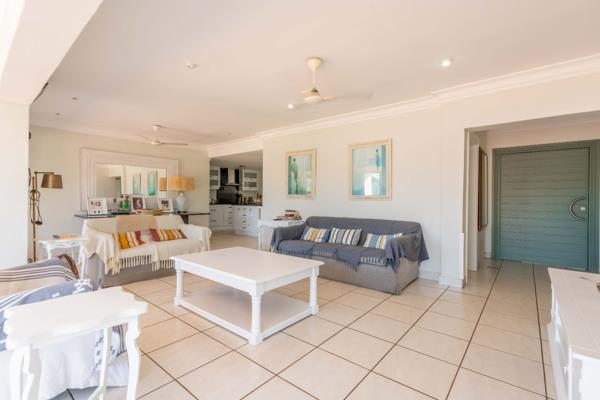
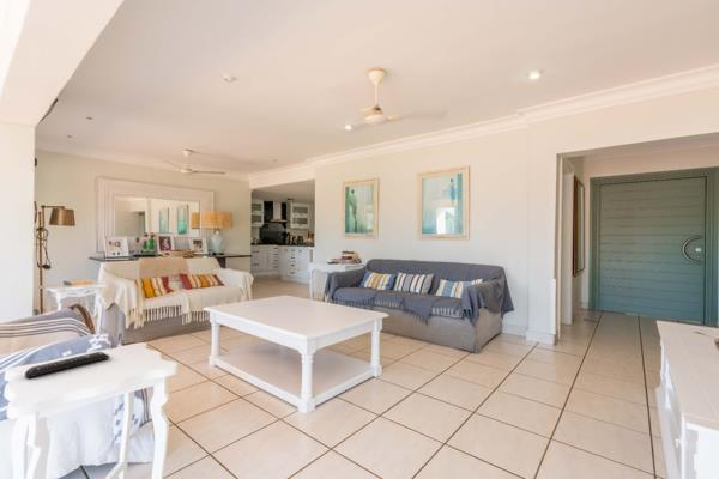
+ remote control [24,351,110,380]
